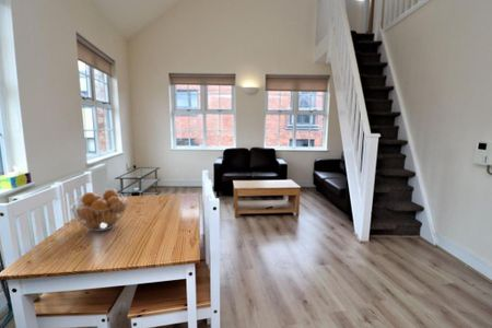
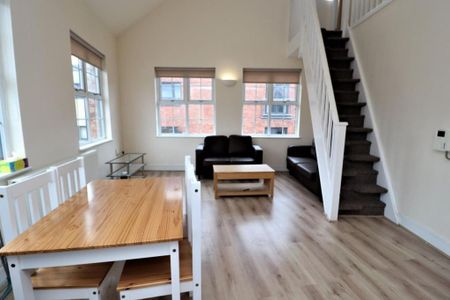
- fruit basket [70,188,129,233]
